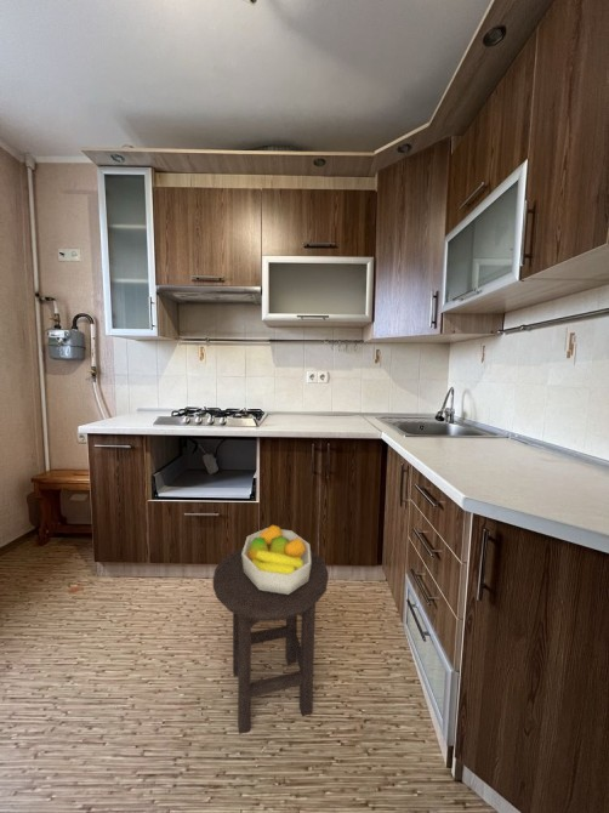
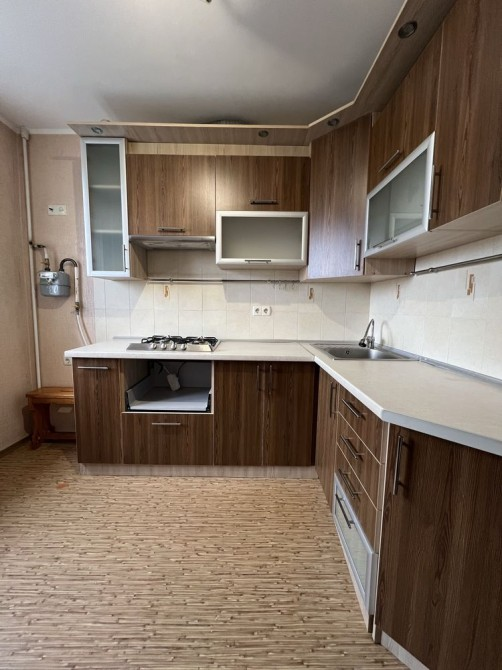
- fruit bowl [243,524,312,595]
- stool [212,546,330,735]
